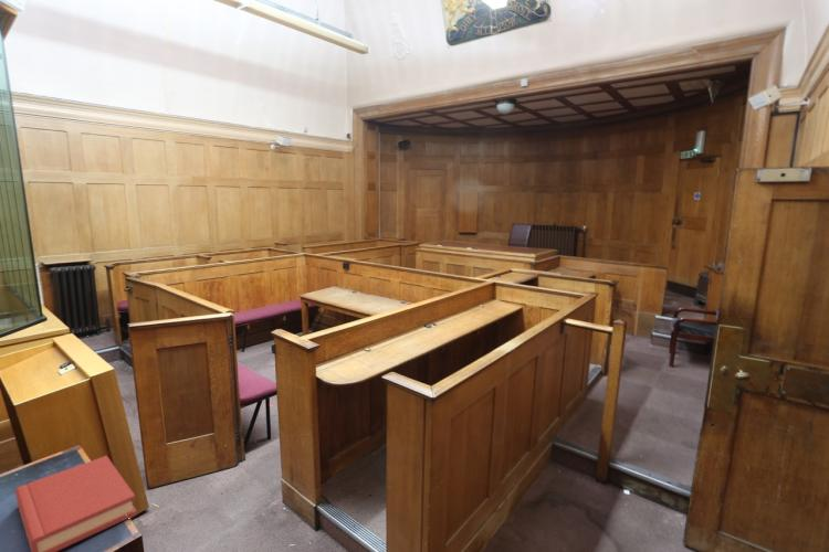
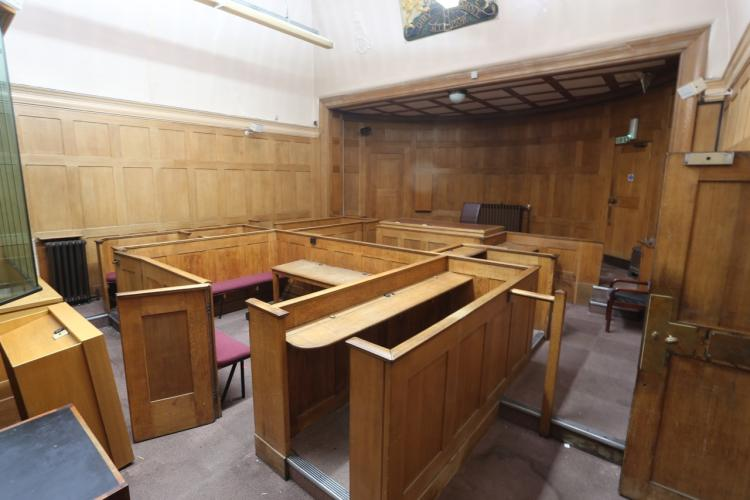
- hardback book [14,455,138,552]
